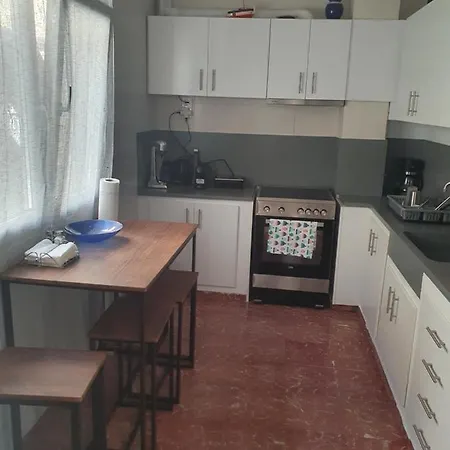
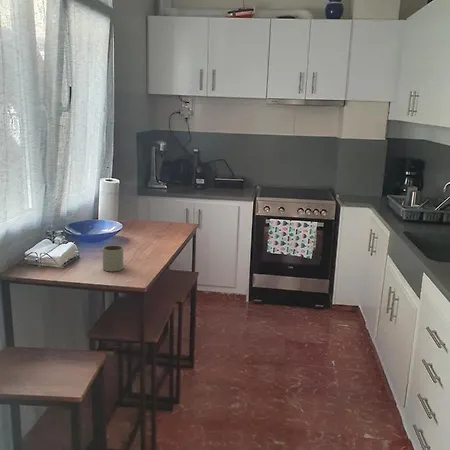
+ mug [102,244,124,272]
